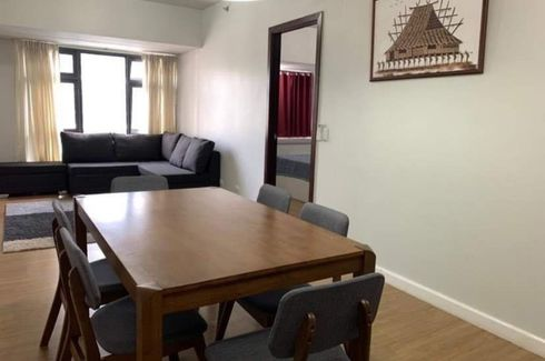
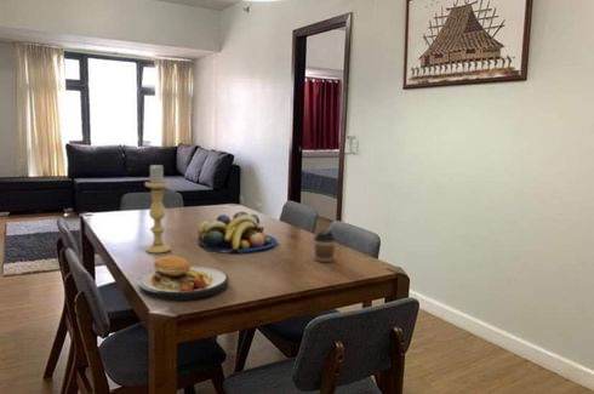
+ candle holder [144,164,172,255]
+ plate [138,244,229,301]
+ fruit bowl [196,211,278,253]
+ coffee cup [313,230,338,263]
